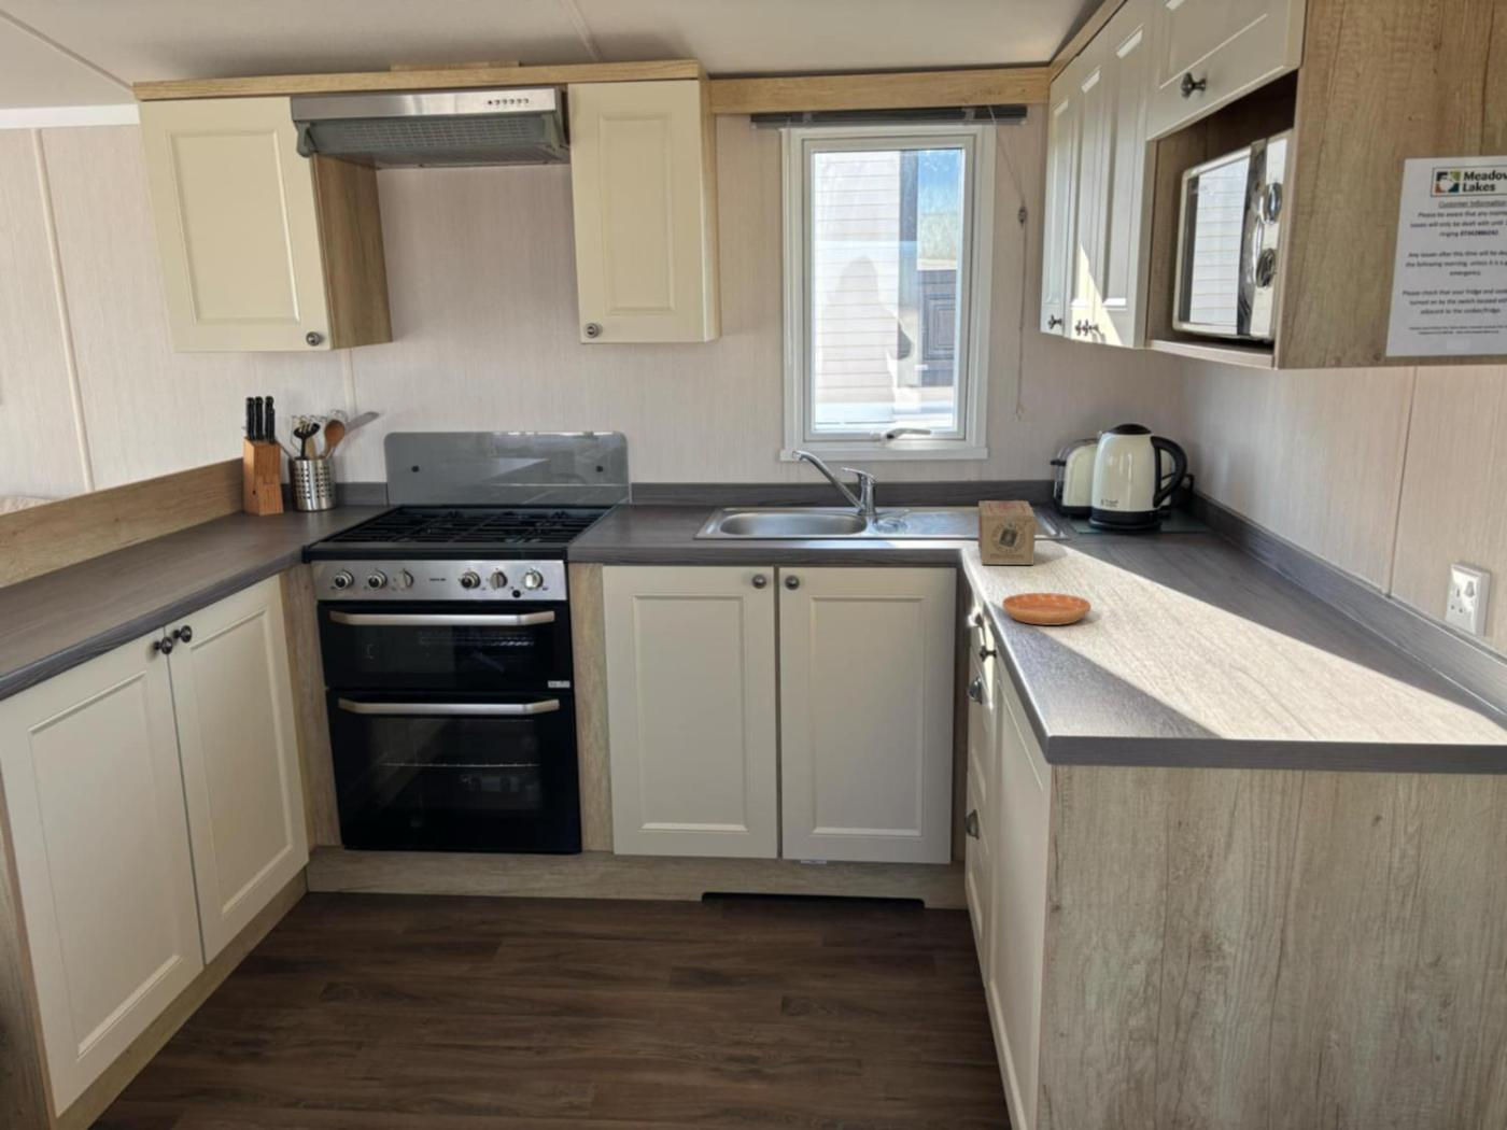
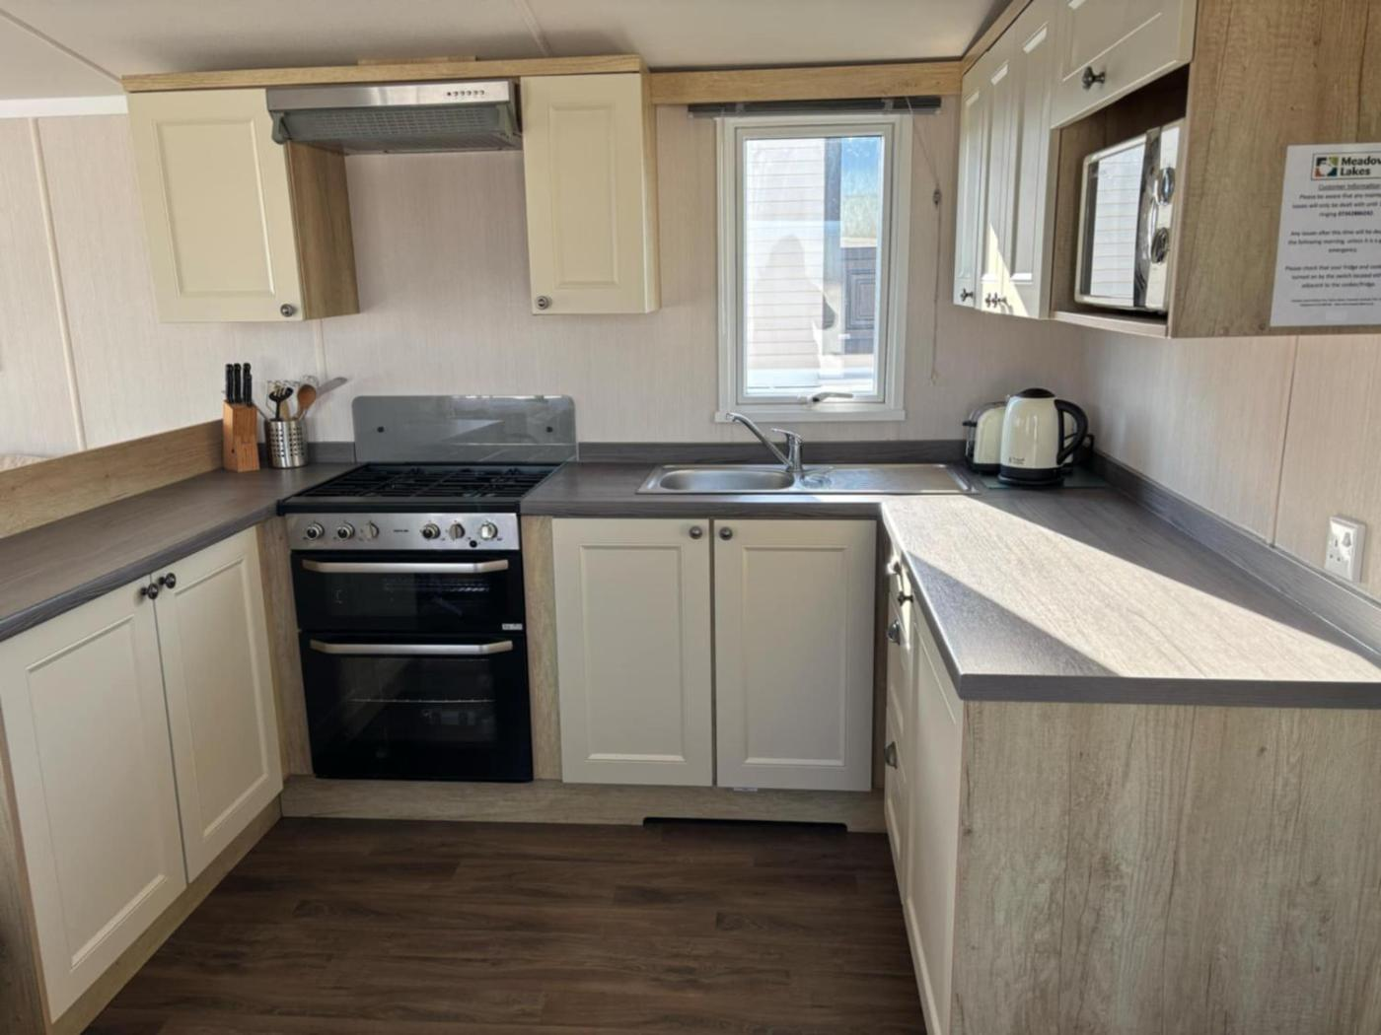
- tea box [978,500,1037,566]
- saucer [1002,592,1093,627]
